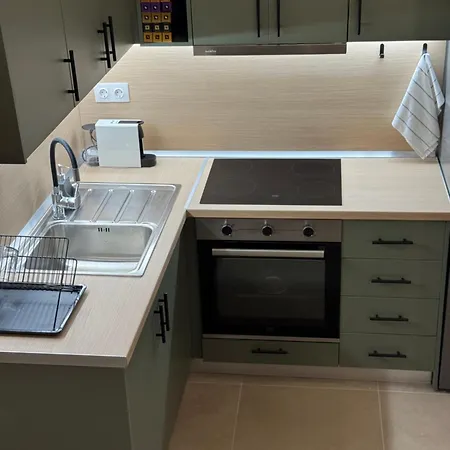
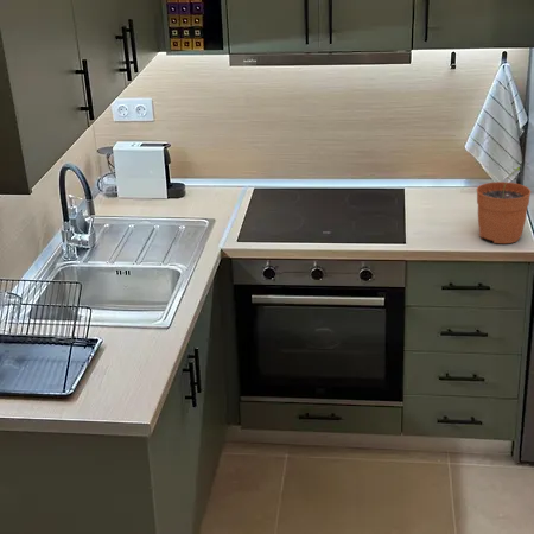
+ plant pot [476,166,532,244]
